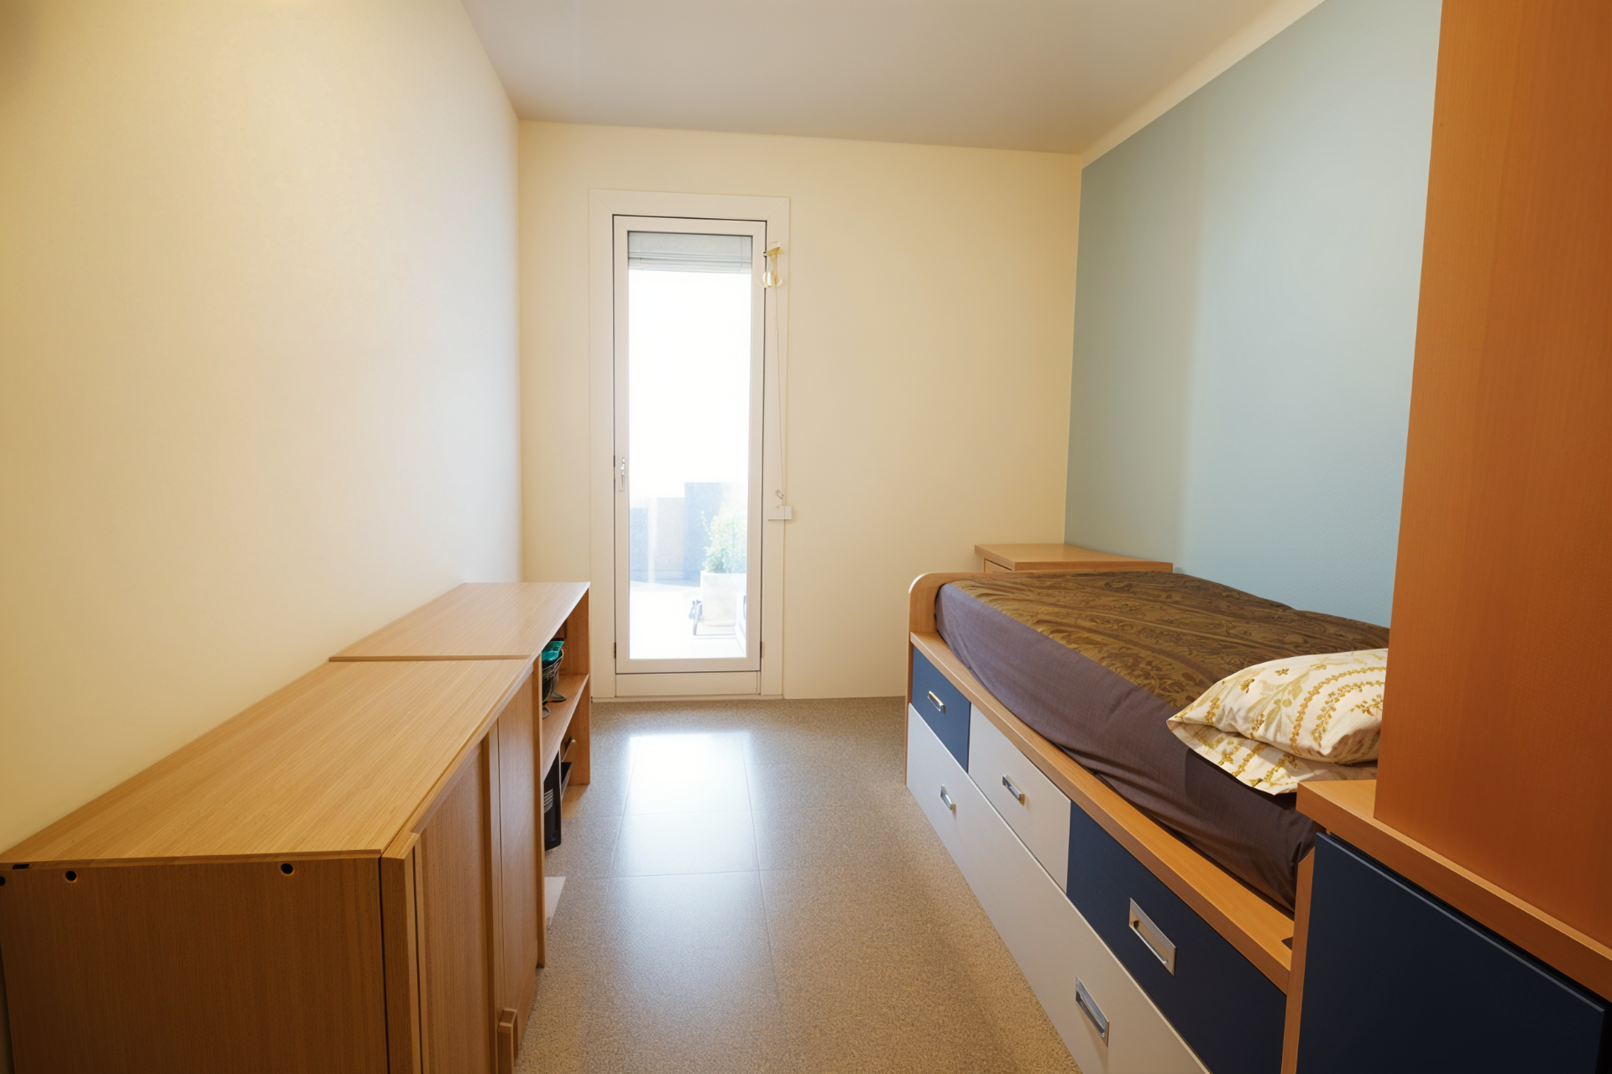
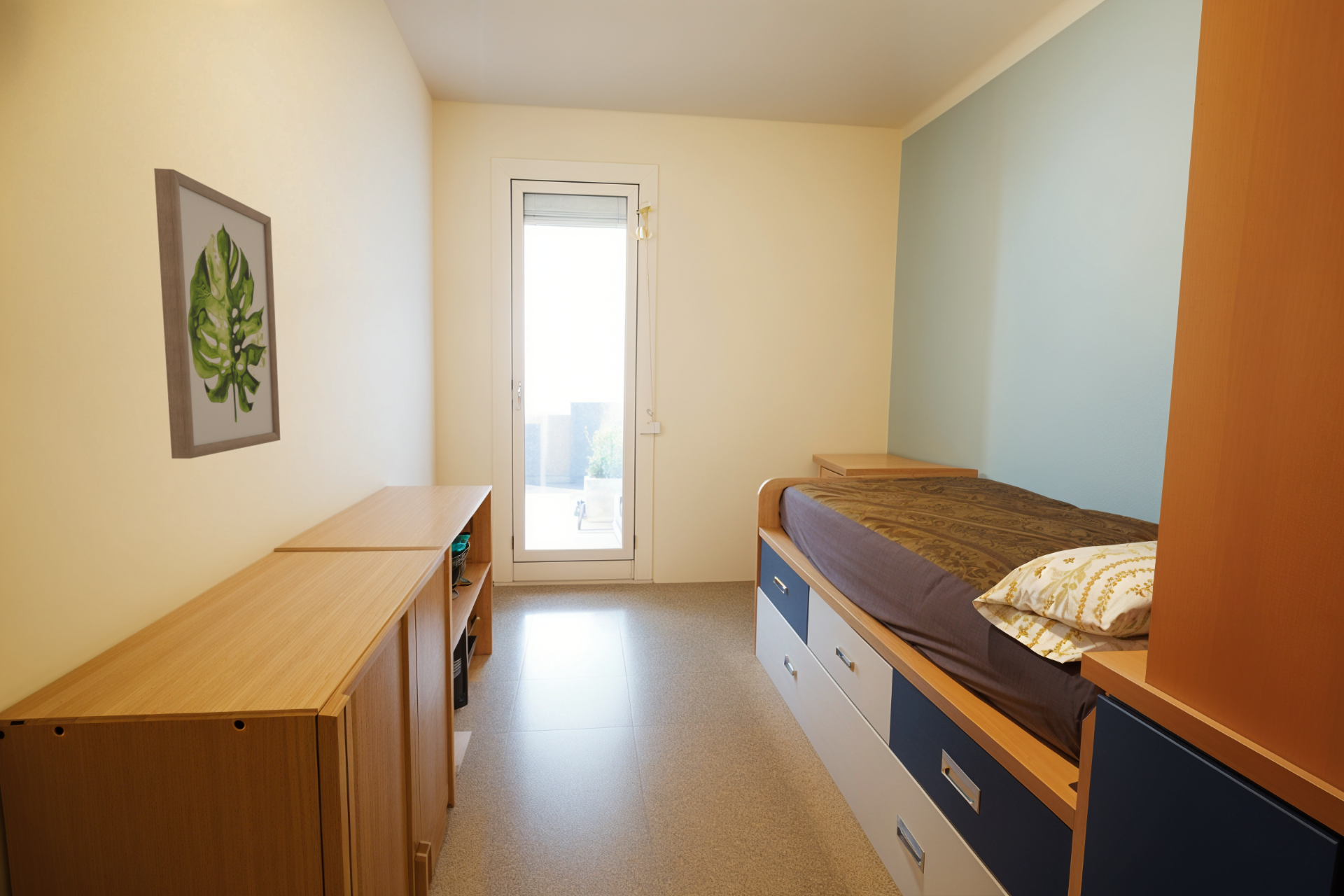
+ wall art [153,167,281,459]
